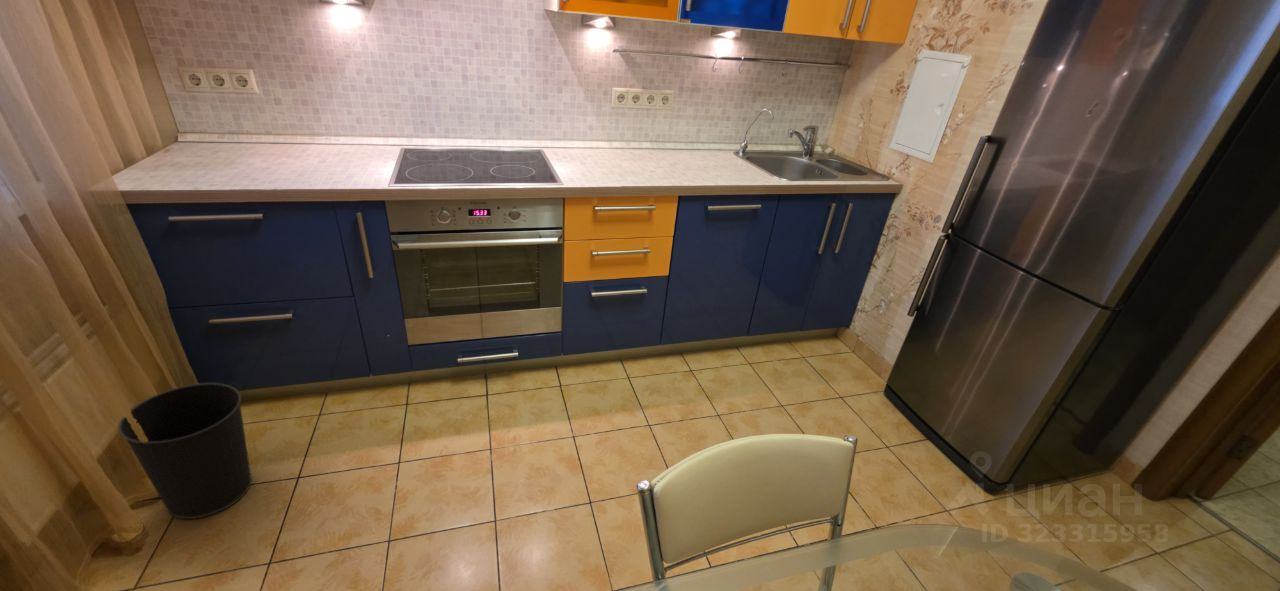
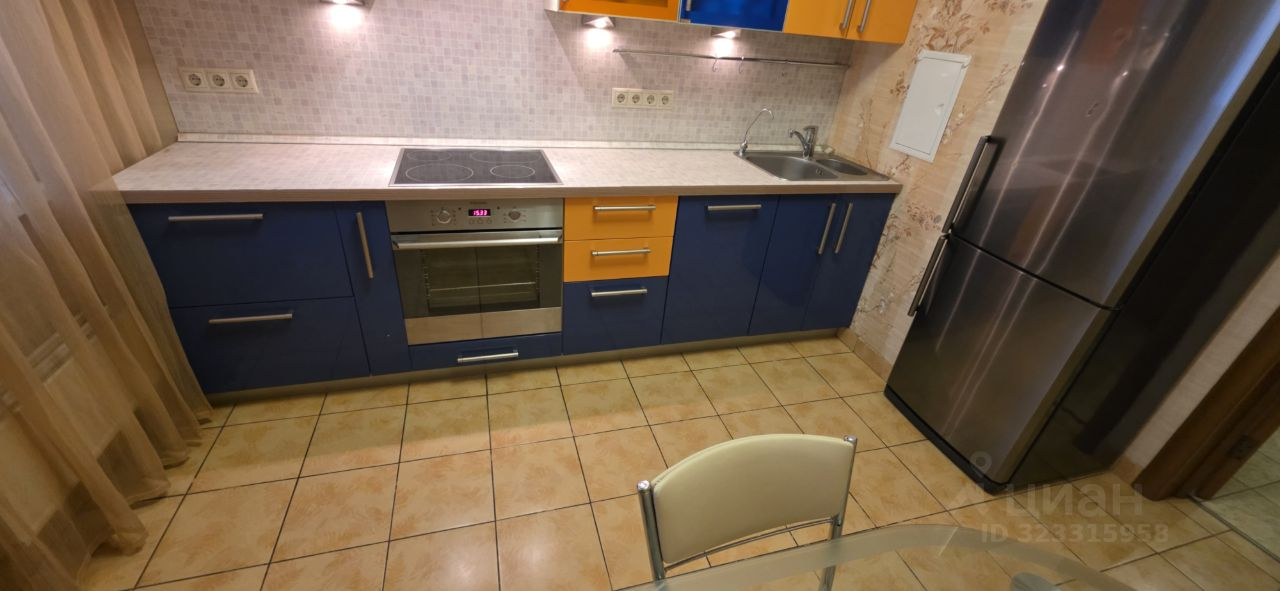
- wastebasket [117,382,253,520]
